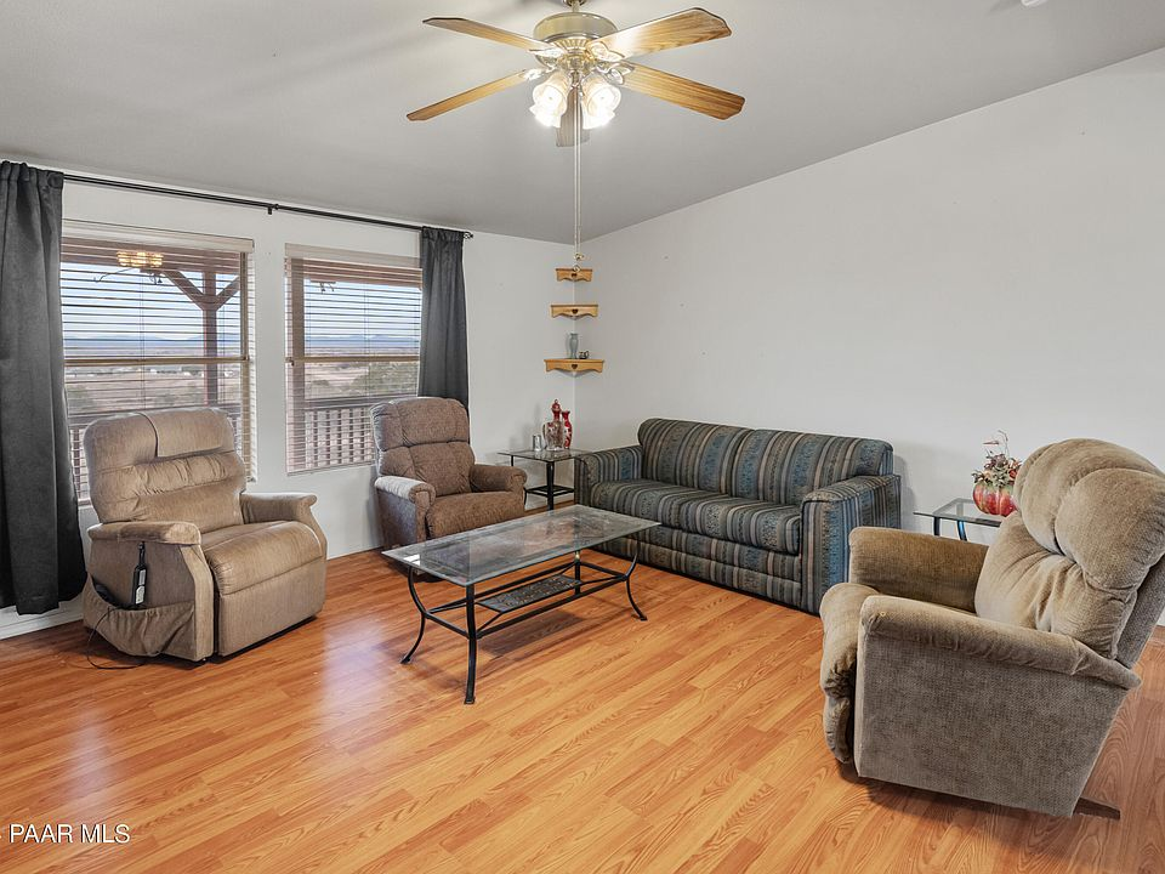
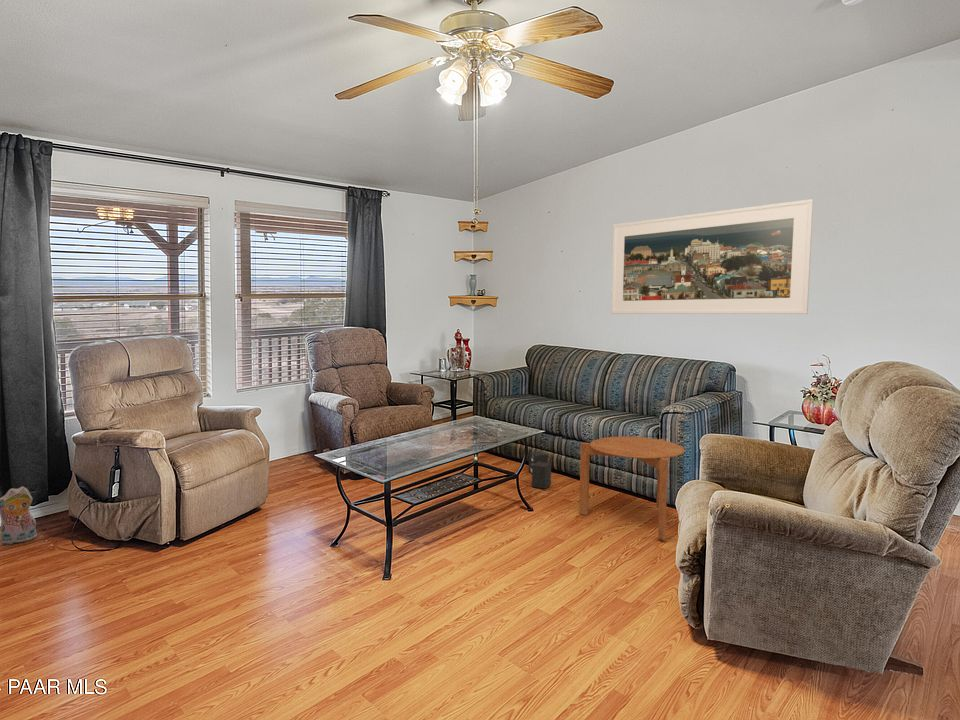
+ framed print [610,198,814,315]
+ speaker [528,450,552,490]
+ side table [578,435,686,541]
+ plush toy [0,486,38,545]
